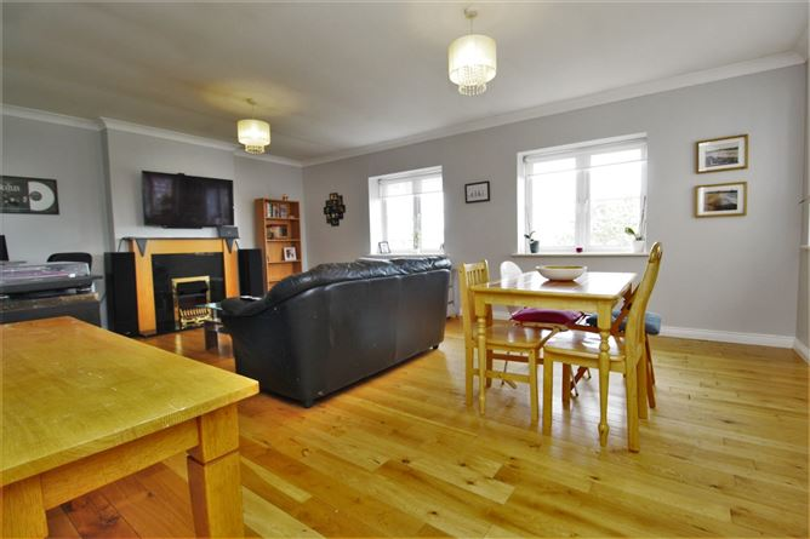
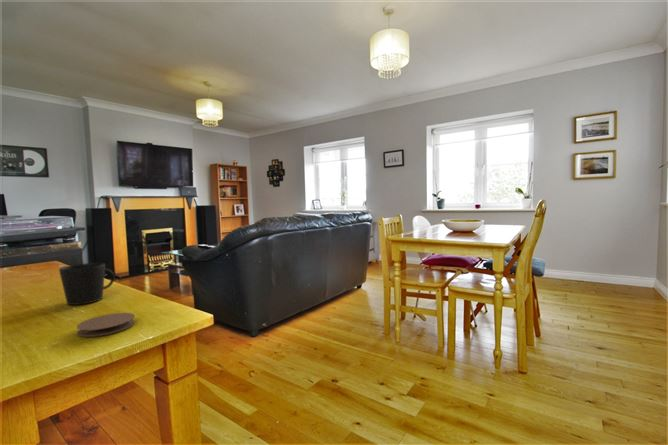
+ coaster [76,312,136,338]
+ cup [58,262,115,306]
